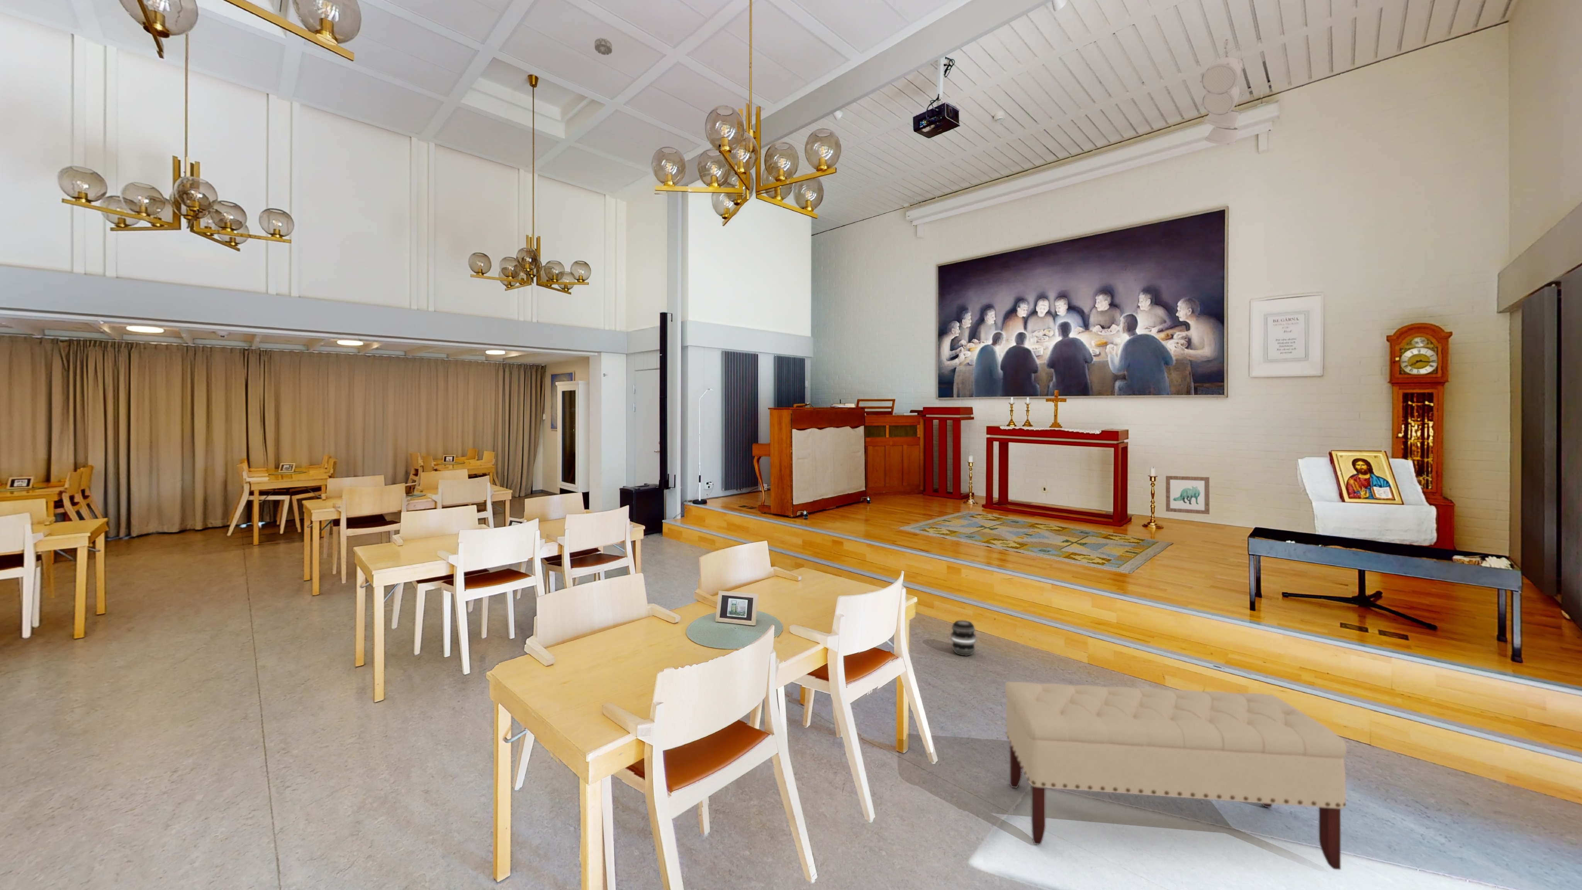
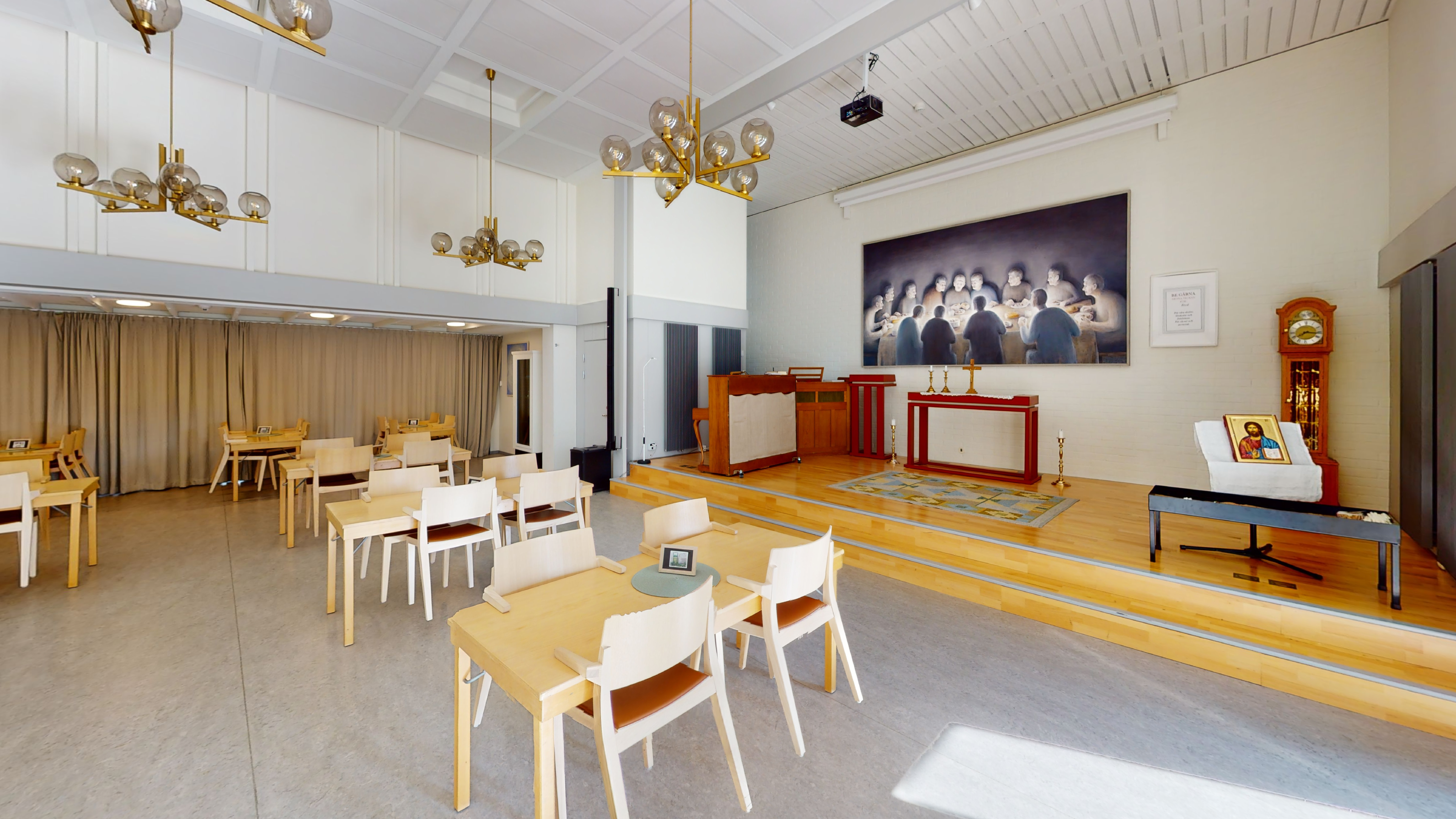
- smoke detector [594,37,613,55]
- bench [1005,681,1347,870]
- wall art [1165,476,1210,515]
- speaker [950,621,977,656]
- track light [1200,39,1244,146]
